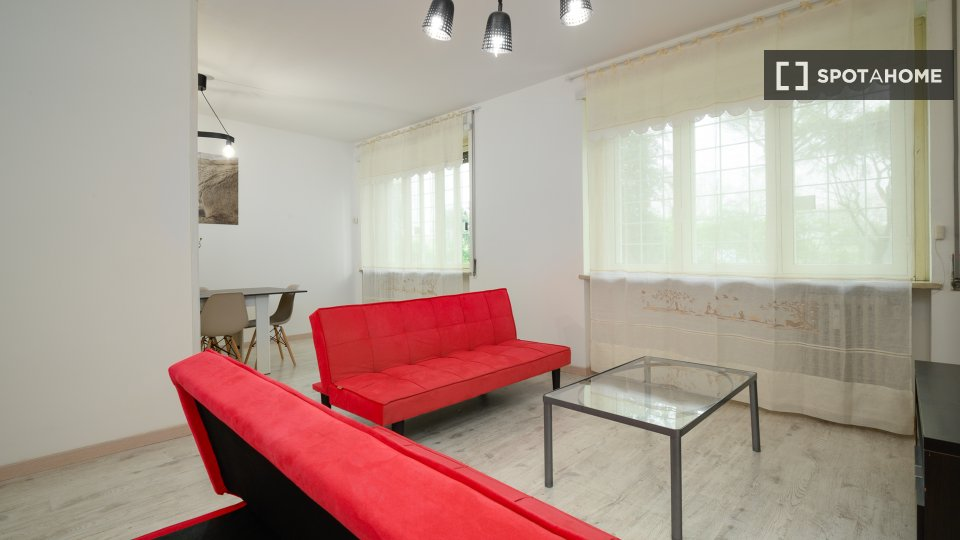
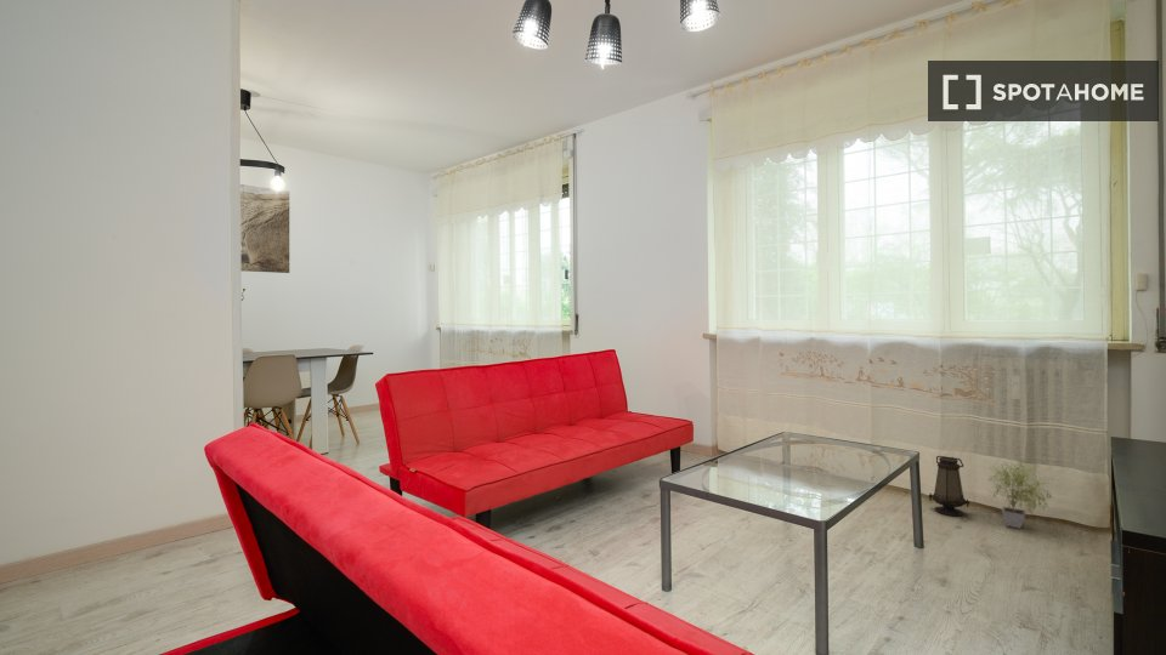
+ potted plant [985,457,1053,530]
+ lantern [928,455,970,517]
